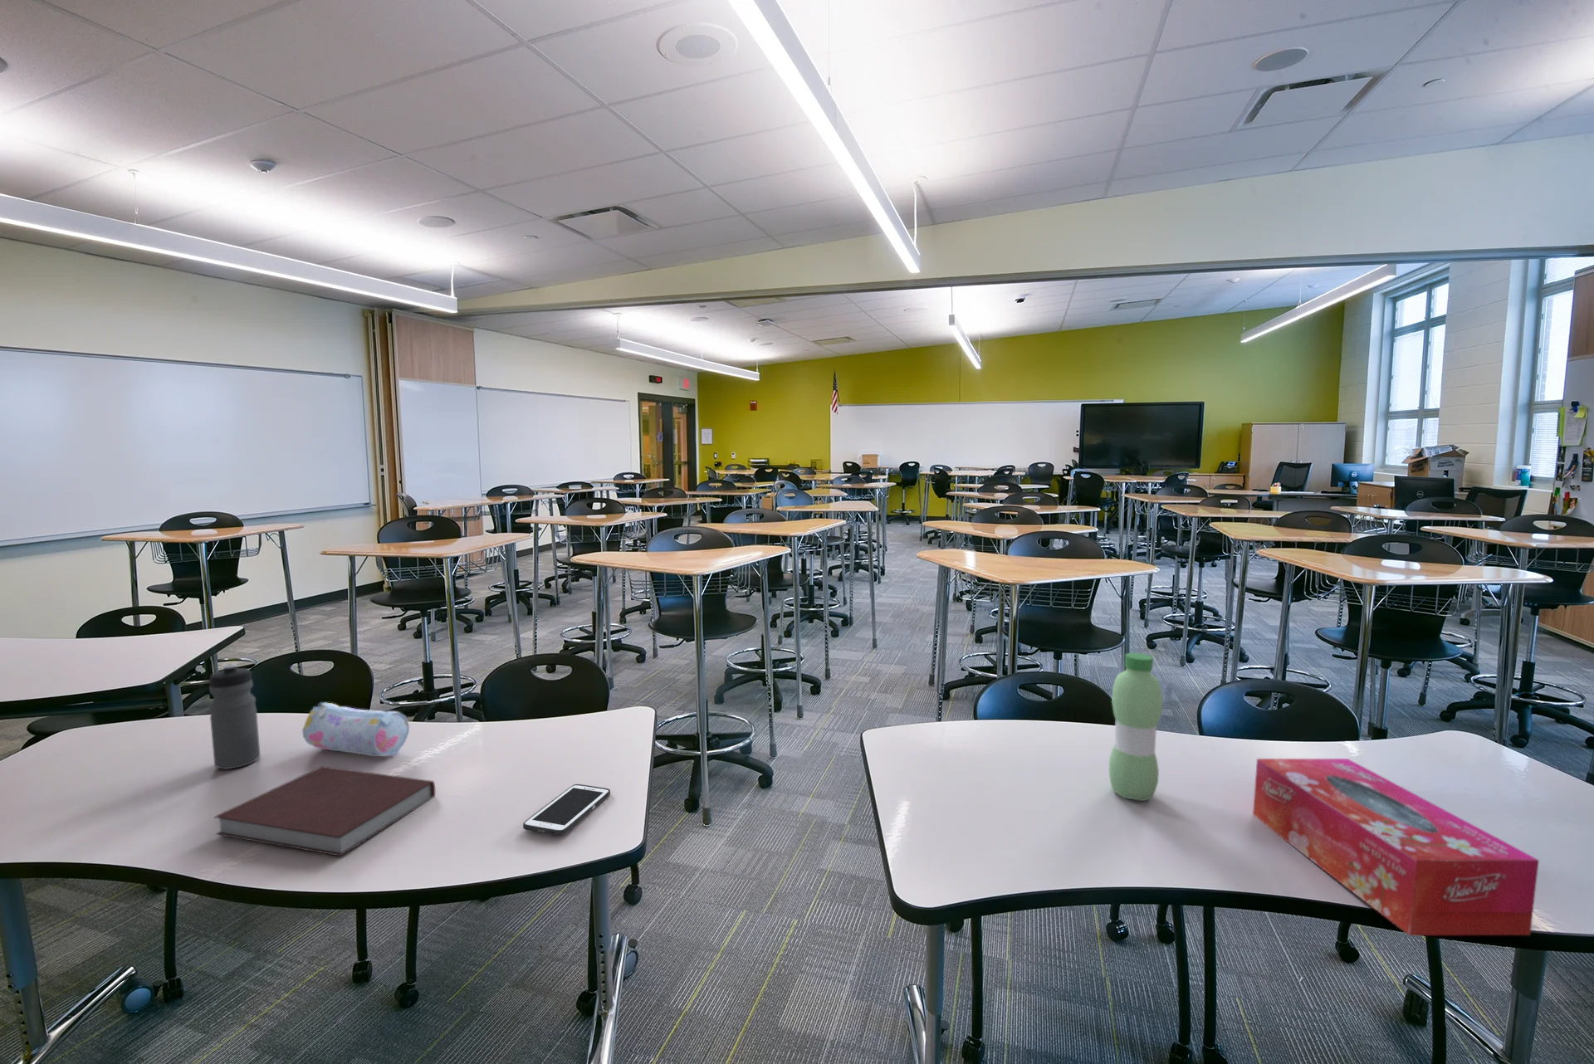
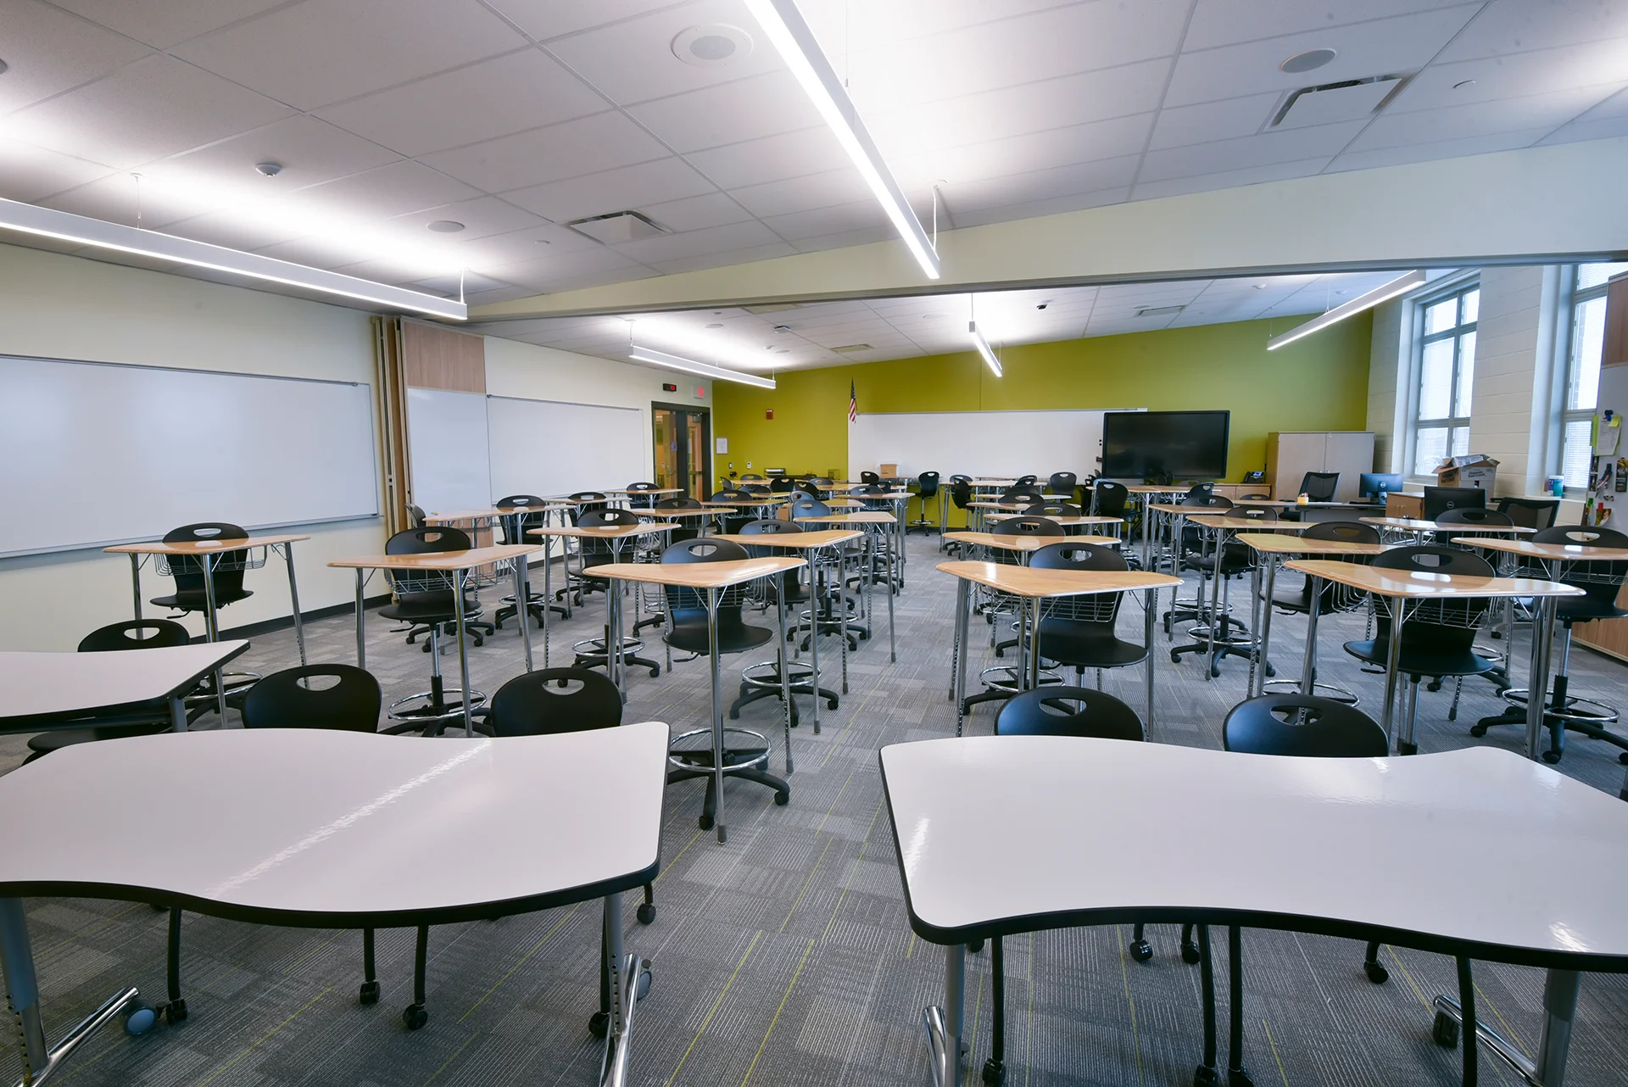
- notebook [214,765,436,857]
- water bottle [208,663,260,771]
- pencil case [302,702,410,756]
- water bottle [1108,652,1164,802]
- cell phone [523,784,611,836]
- tissue box [1252,758,1541,936]
